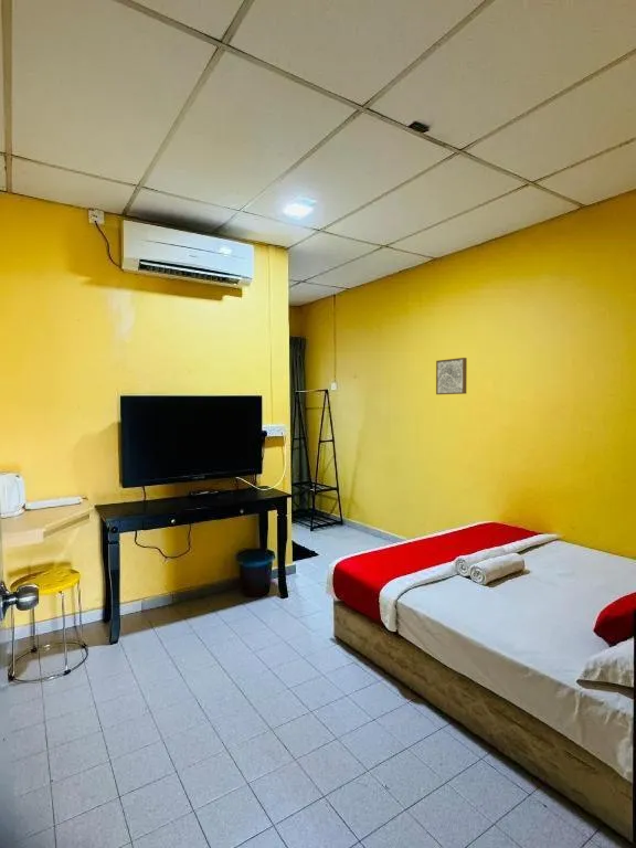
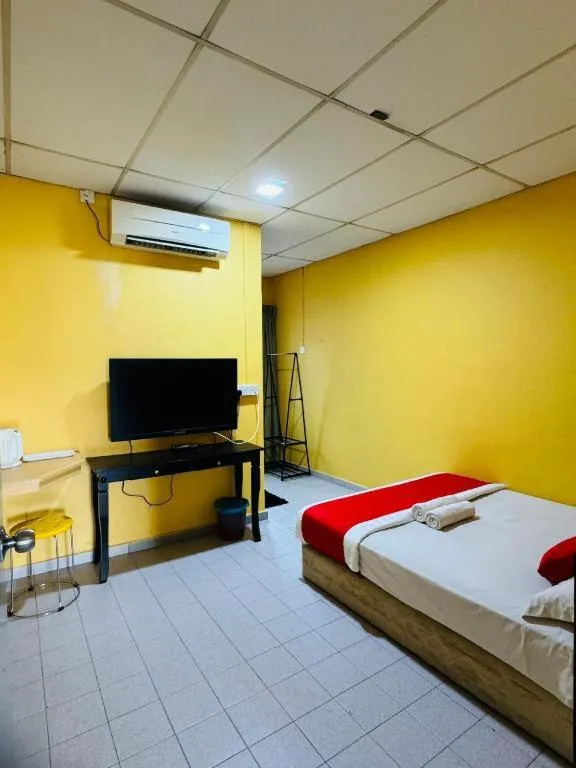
- wall art [435,357,468,395]
